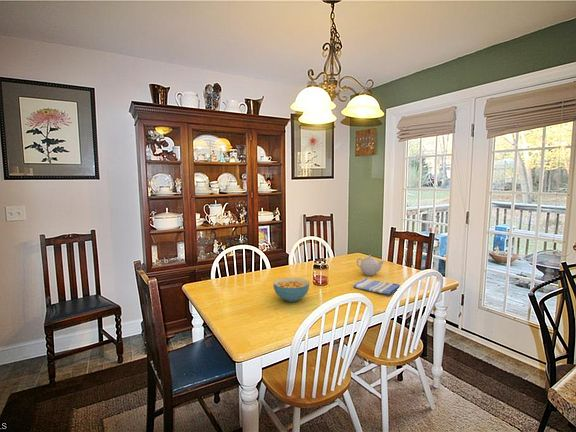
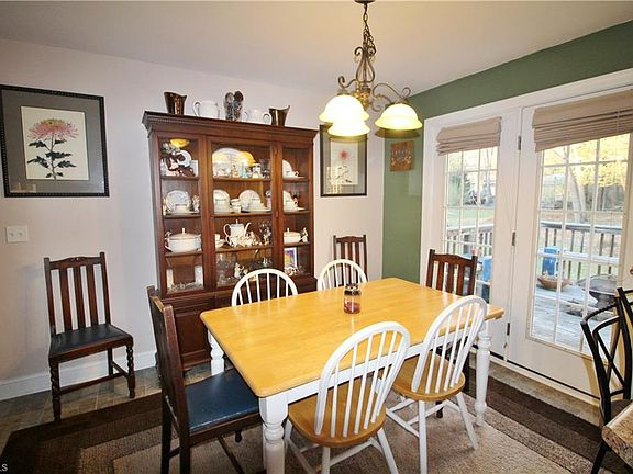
- teapot [356,254,385,277]
- cereal bowl [272,277,310,303]
- dish towel [352,277,401,296]
